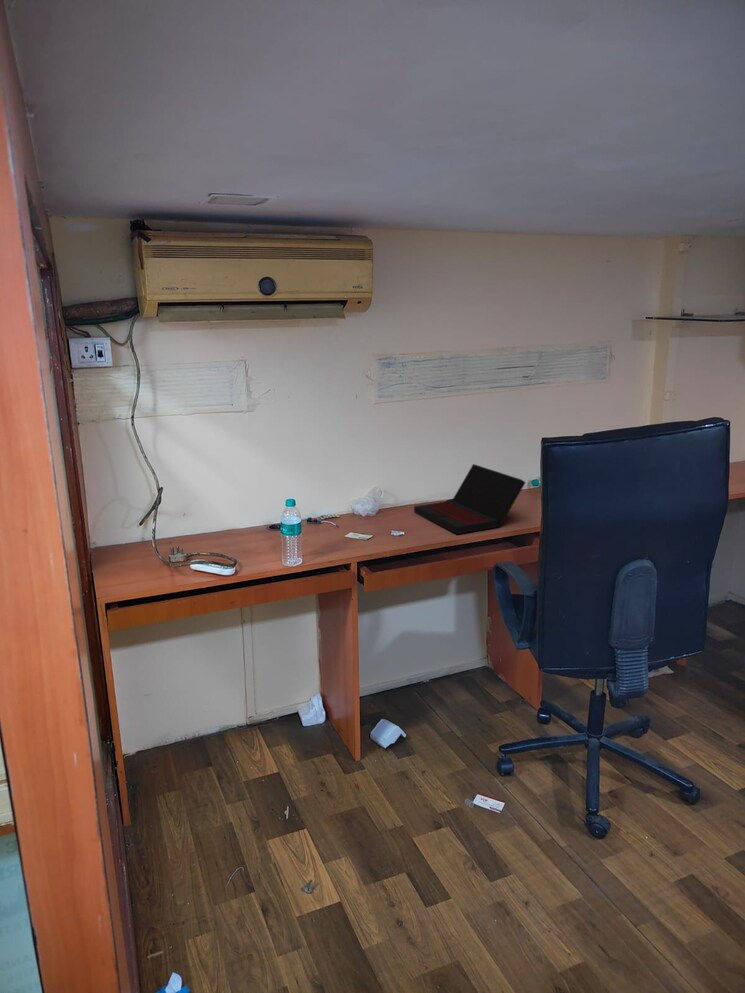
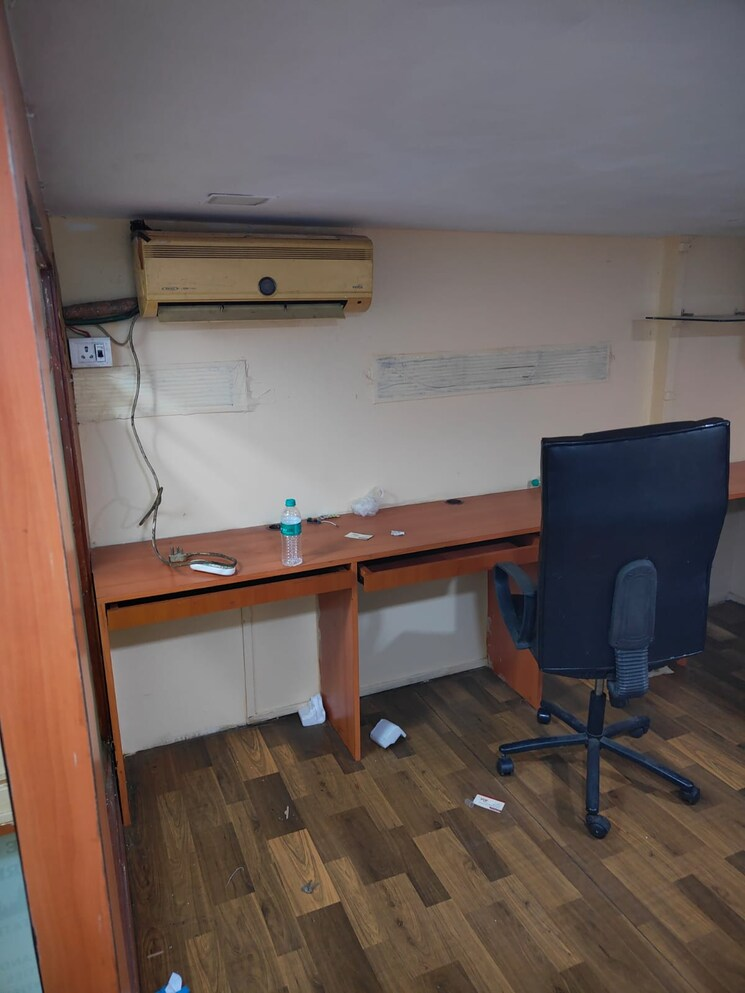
- laptop [413,463,527,535]
